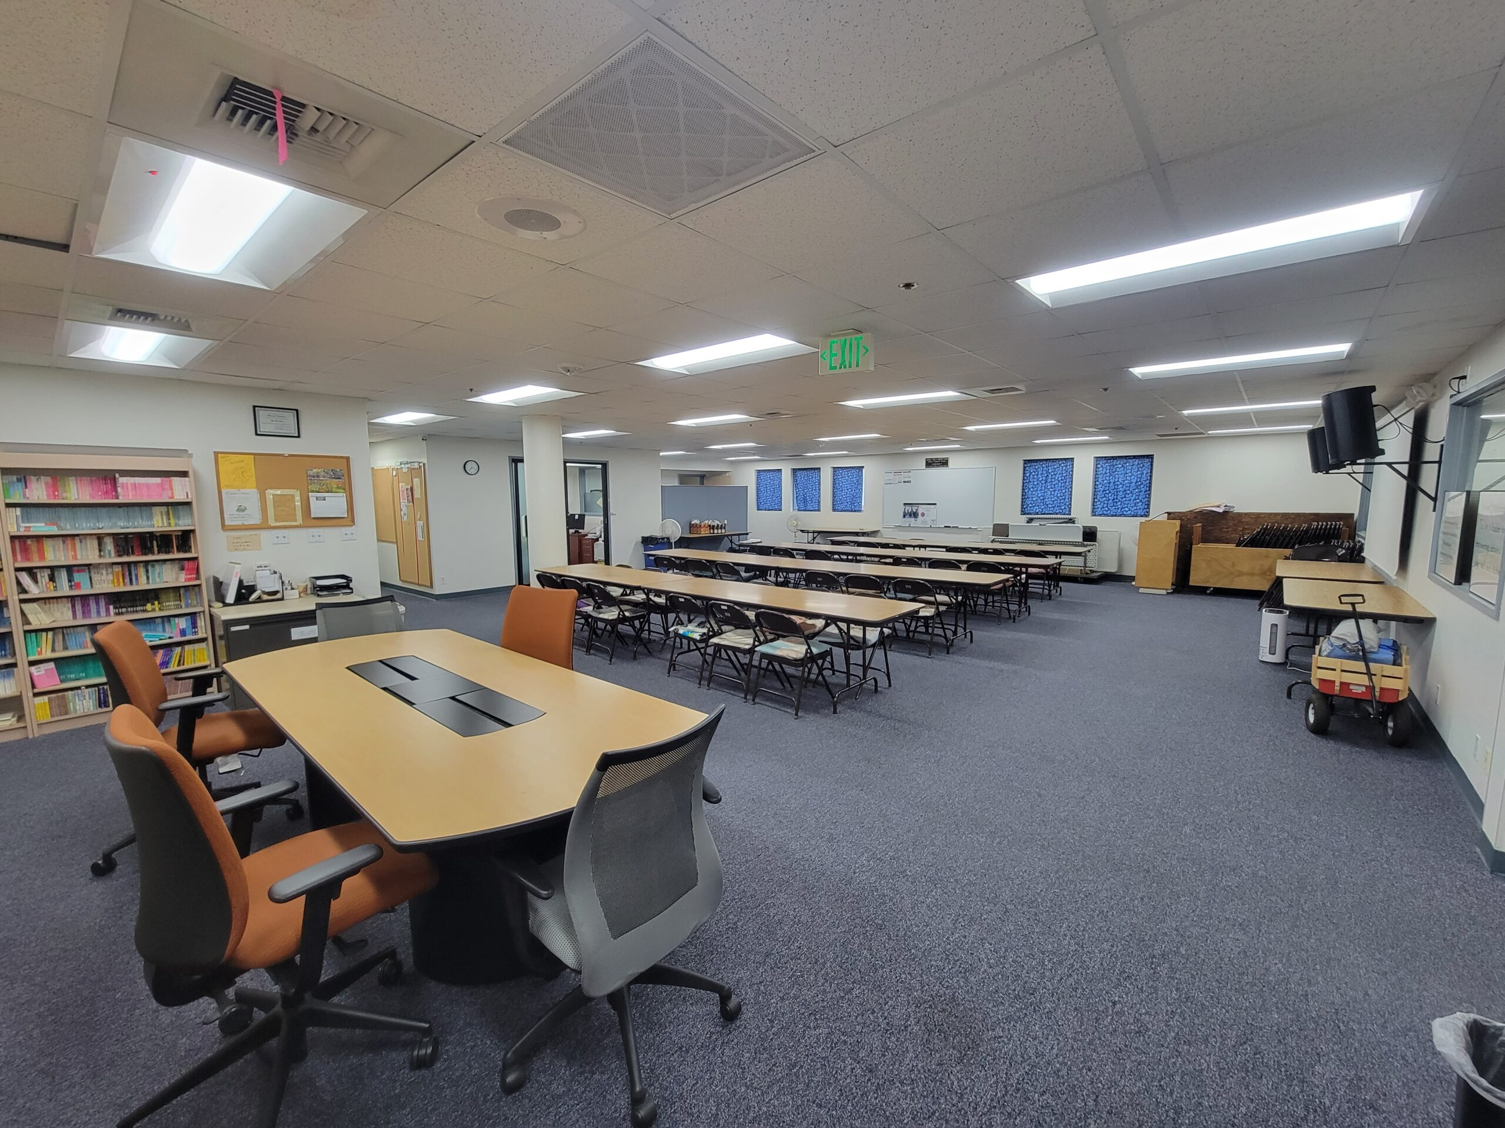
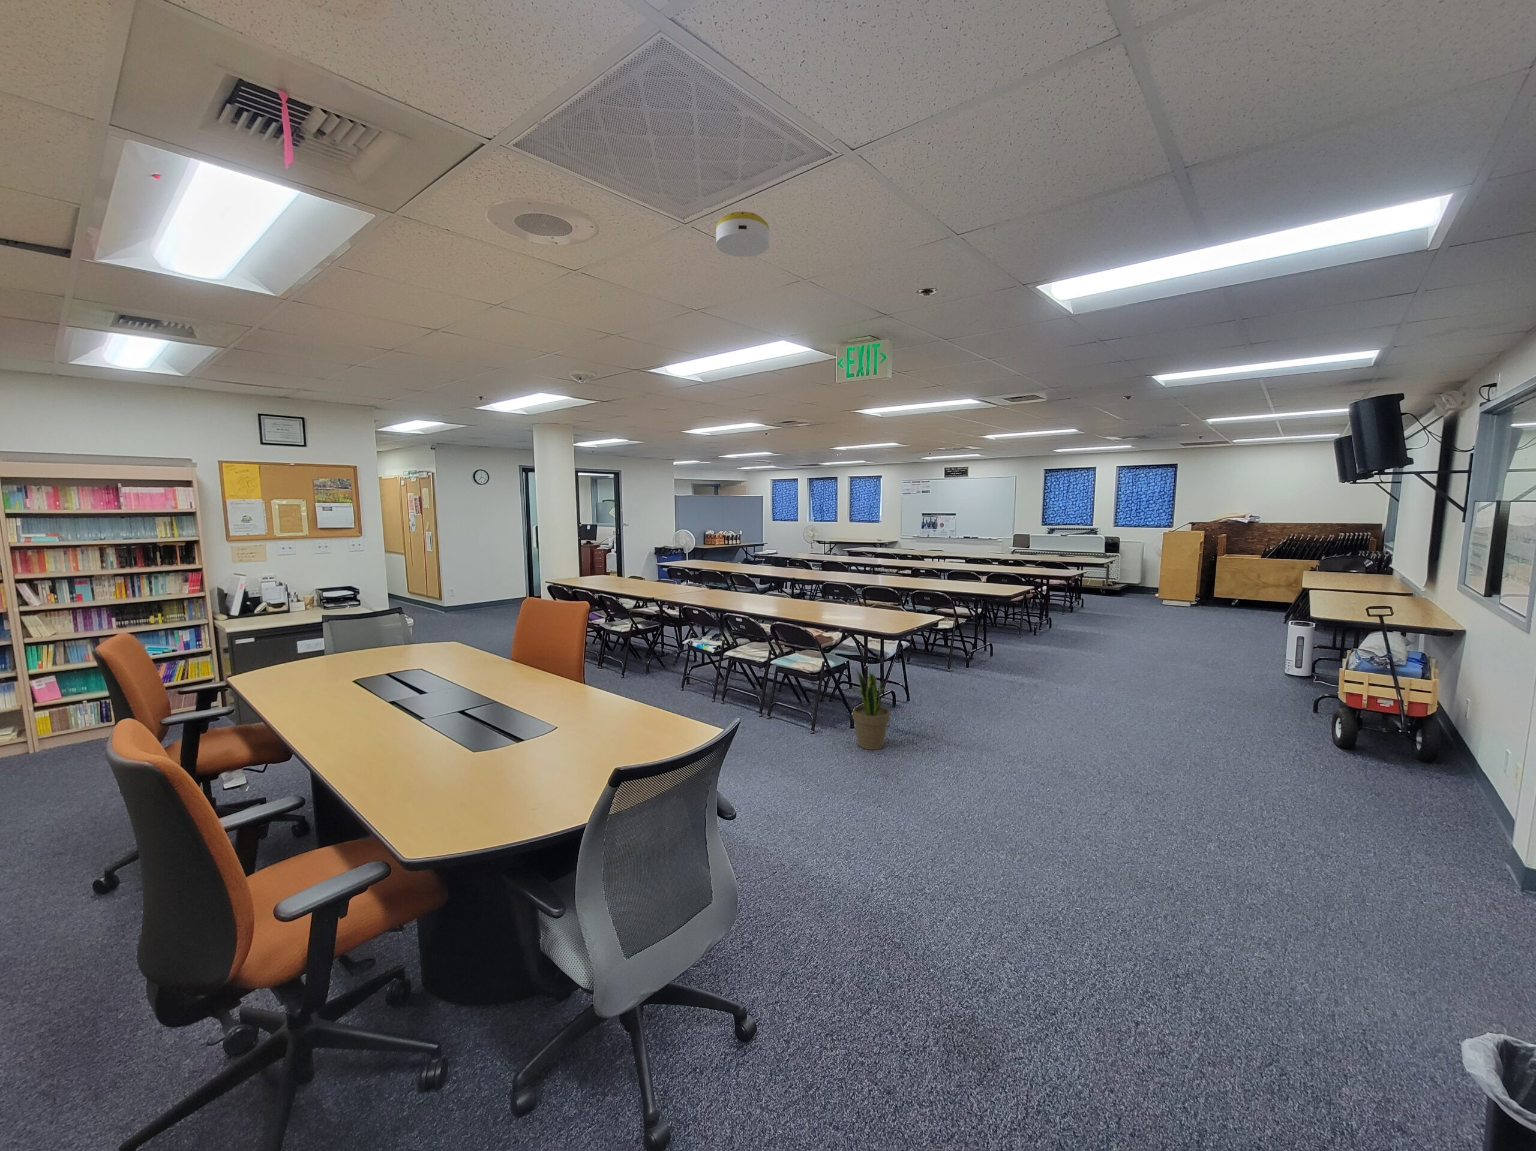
+ smoke detector [715,212,769,258]
+ potted plant [848,669,890,751]
